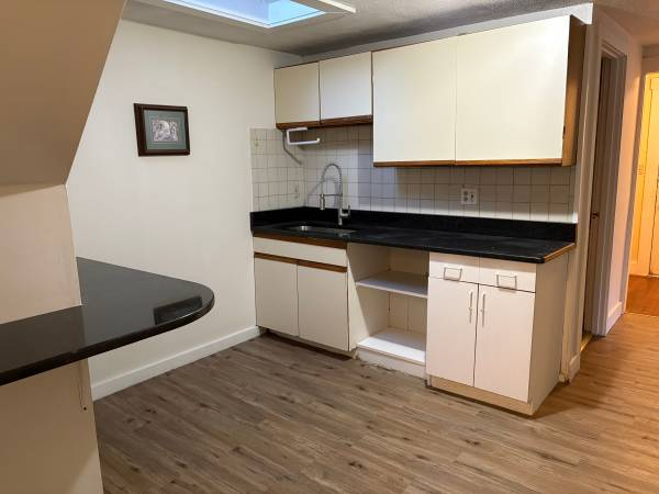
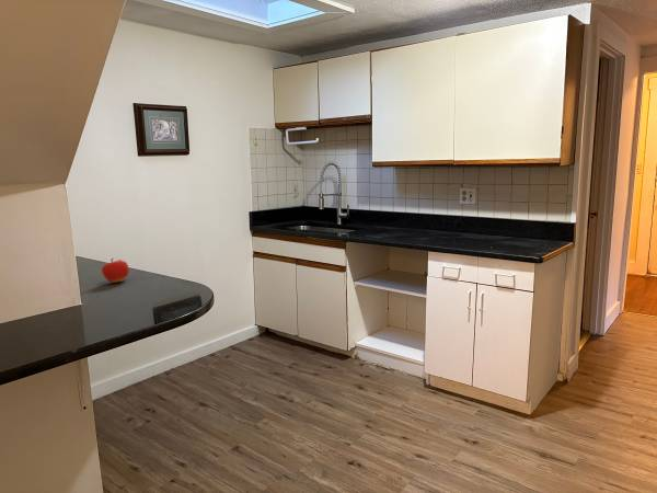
+ fruit [101,257,130,284]
